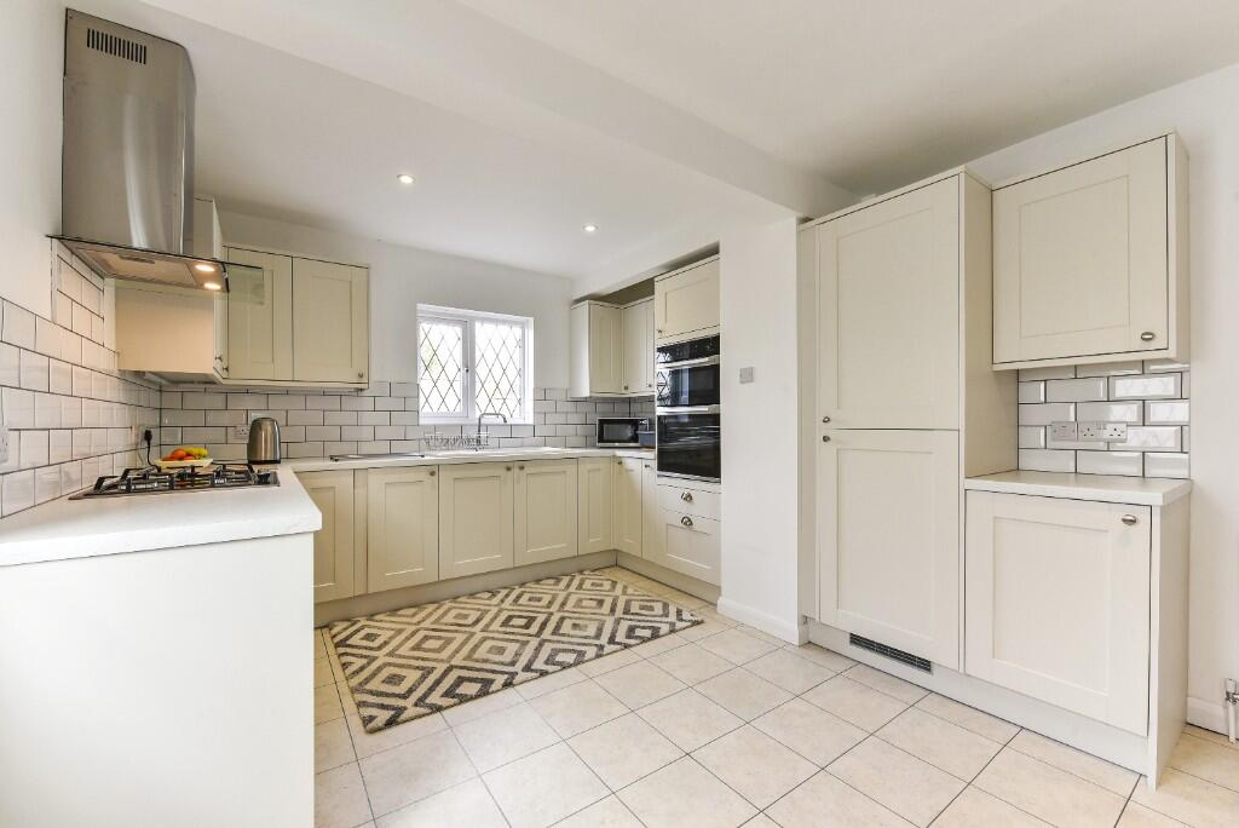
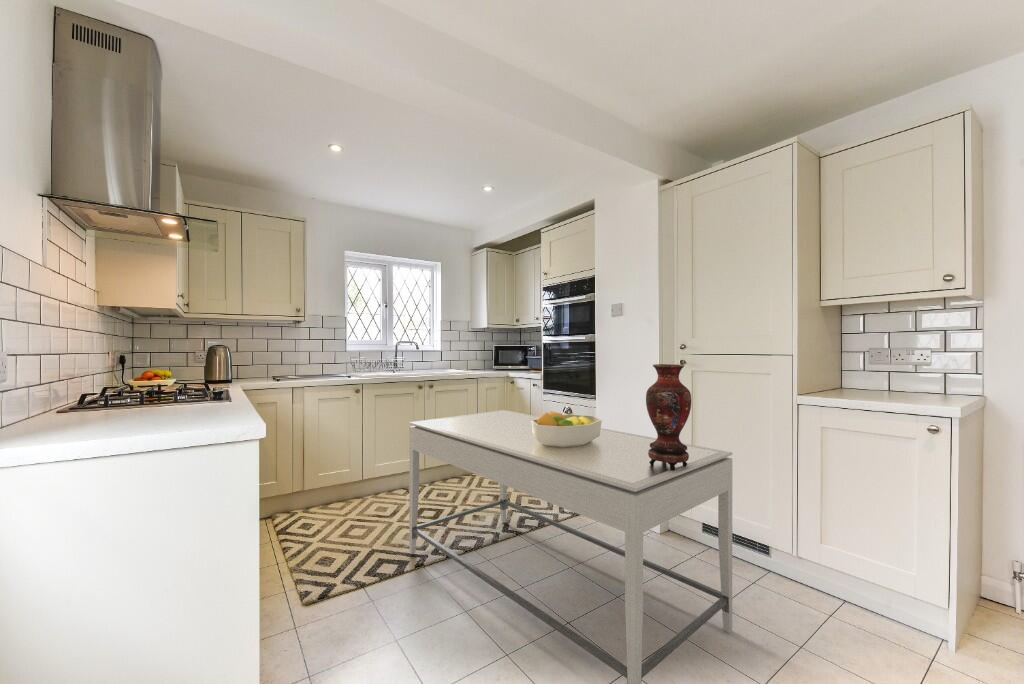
+ dining table [408,409,733,684]
+ vase [645,363,692,471]
+ fruit bowl [531,410,603,448]
